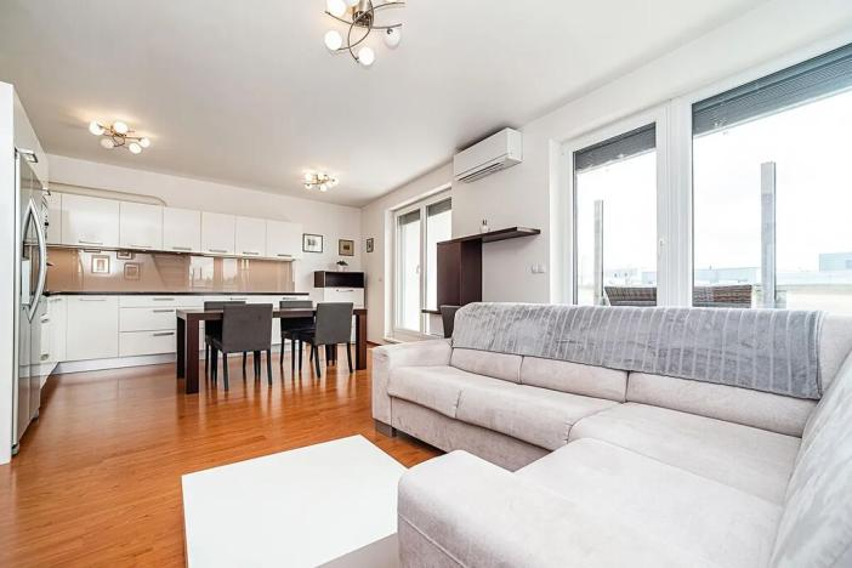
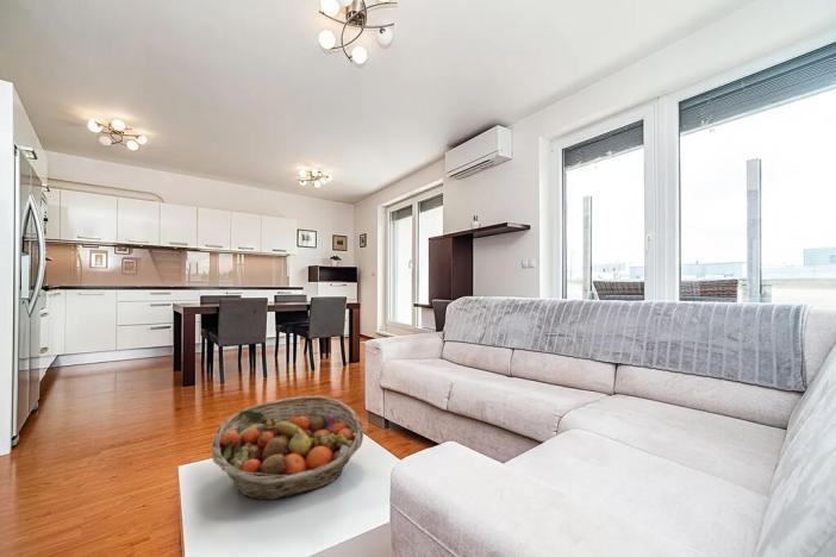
+ fruit basket [211,395,364,501]
